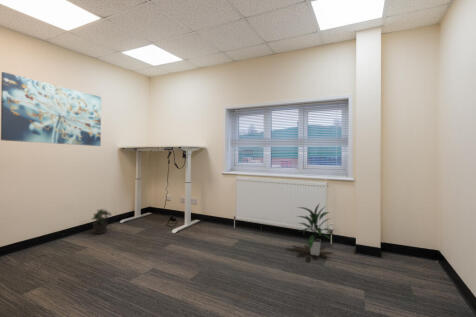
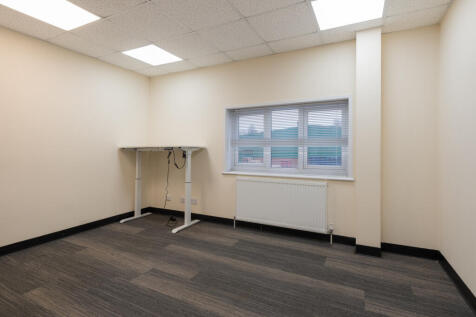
- wall art [0,71,102,147]
- indoor plant [296,203,334,257]
- potted plant [91,207,113,235]
